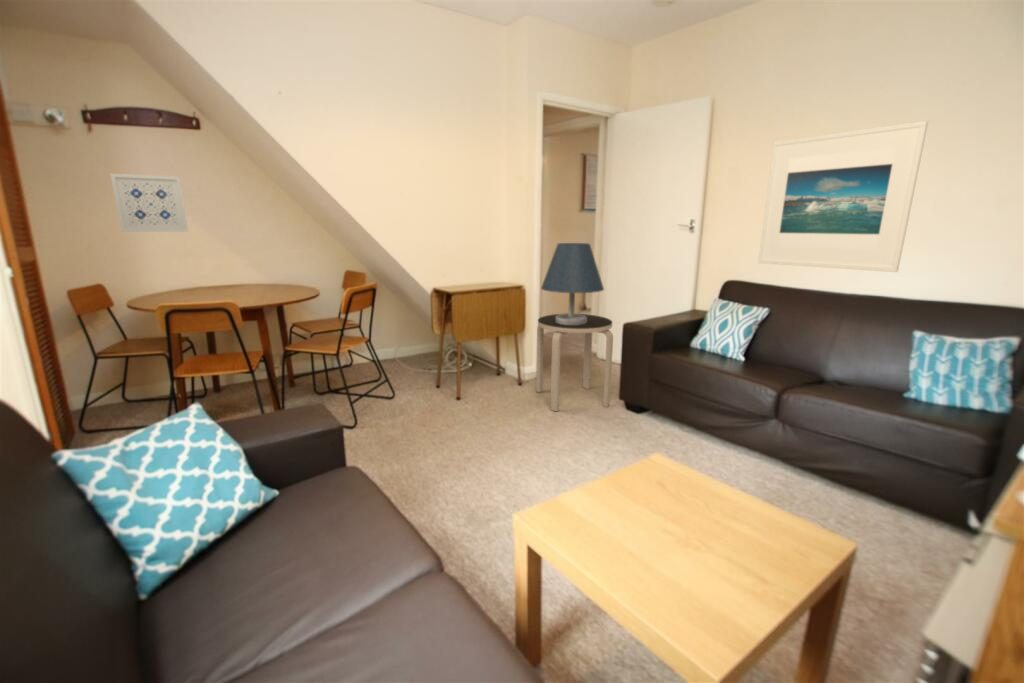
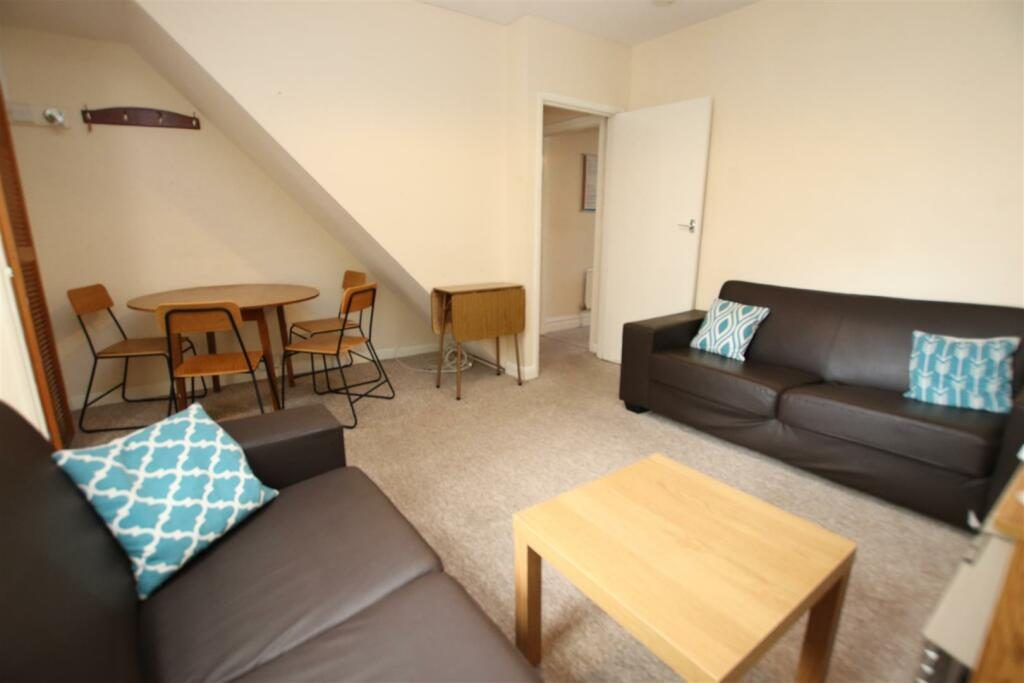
- table lamp [540,242,605,325]
- wall art [109,172,189,233]
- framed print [757,120,929,273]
- side table [535,313,614,413]
